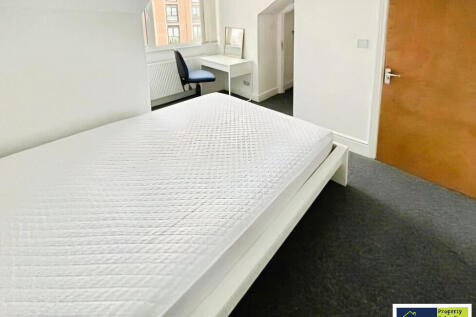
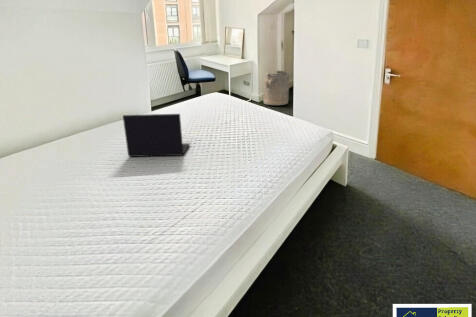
+ laptop [122,113,191,158]
+ laundry hamper [262,69,292,106]
